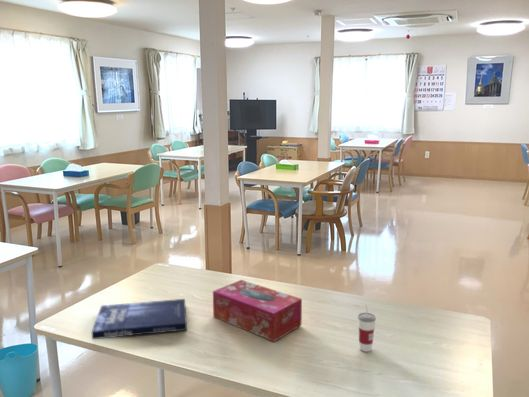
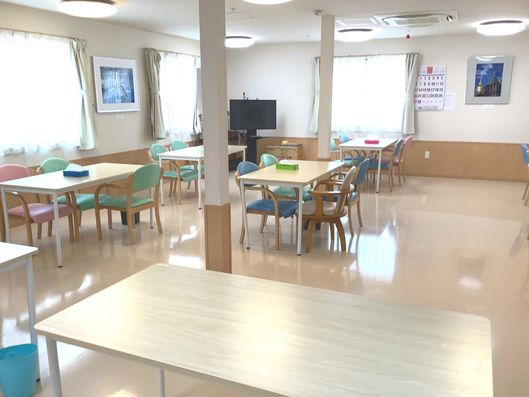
- tissue box [212,279,303,343]
- cup [357,303,377,353]
- book [91,298,188,340]
